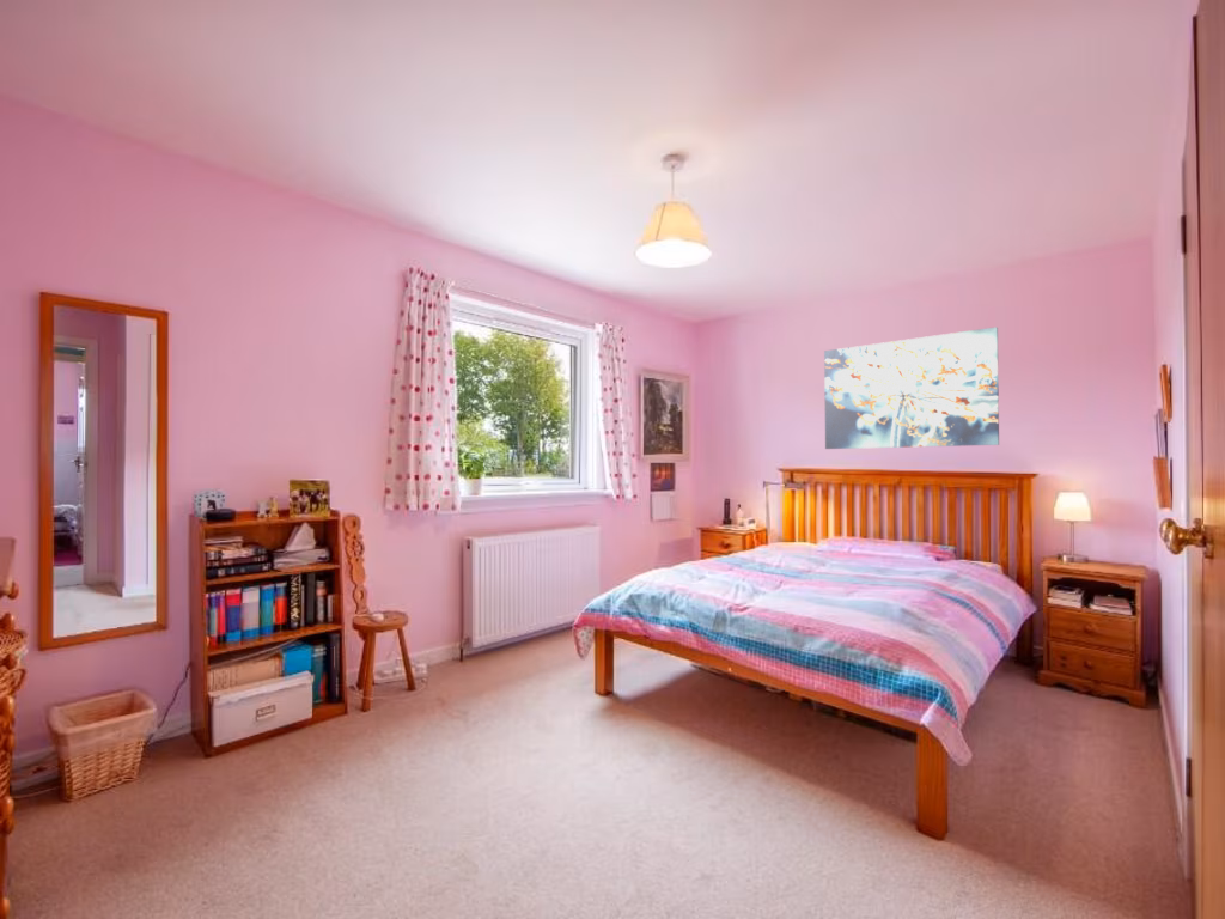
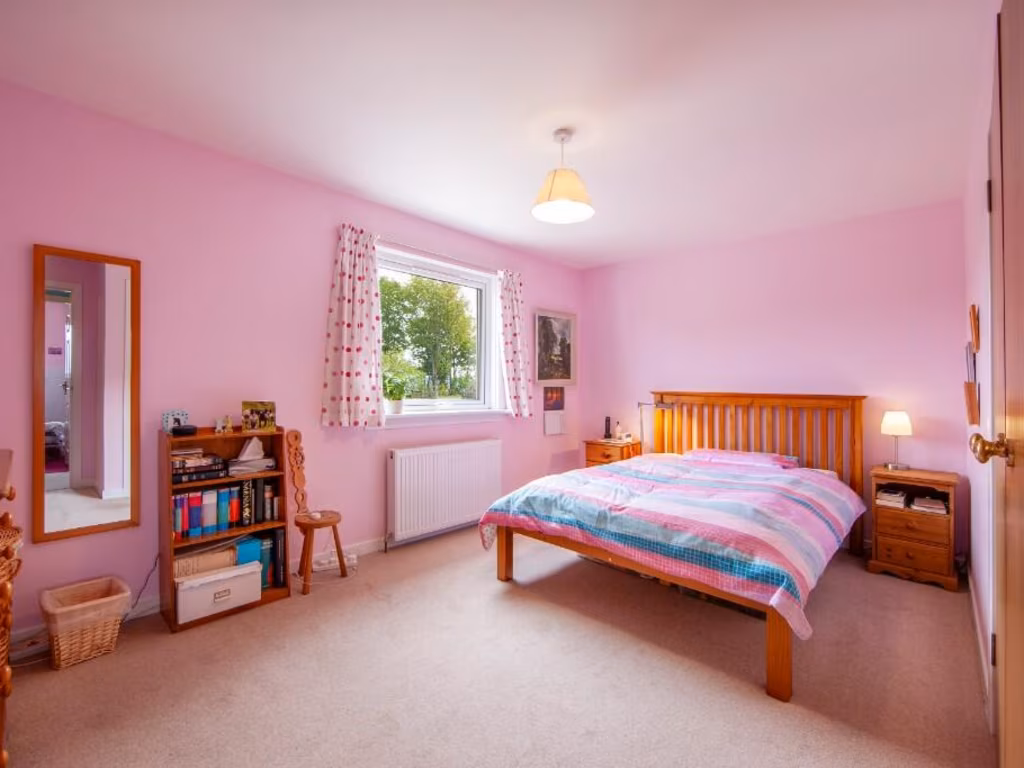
- wall art [823,325,1000,450]
